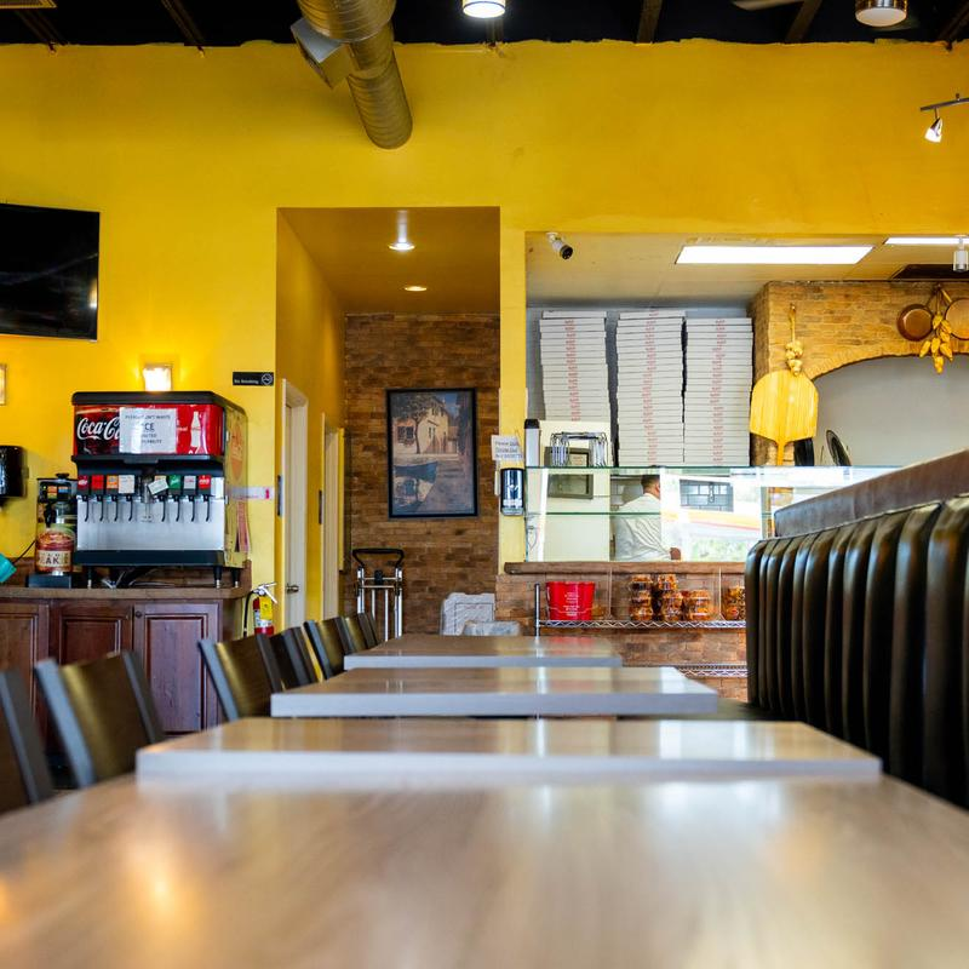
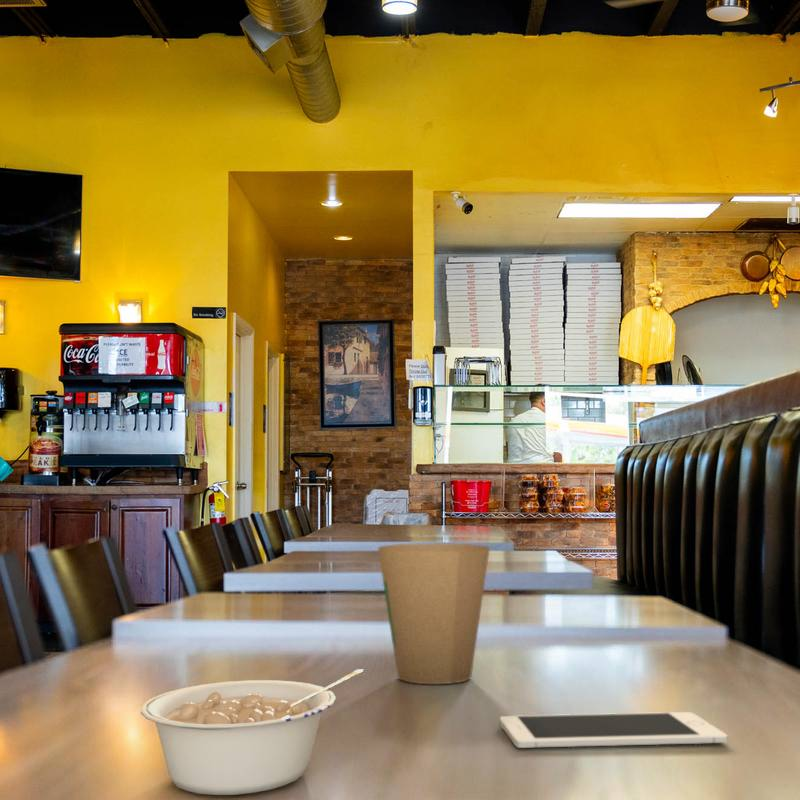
+ legume [140,668,365,796]
+ paper cup [377,543,491,685]
+ cell phone [499,711,728,749]
